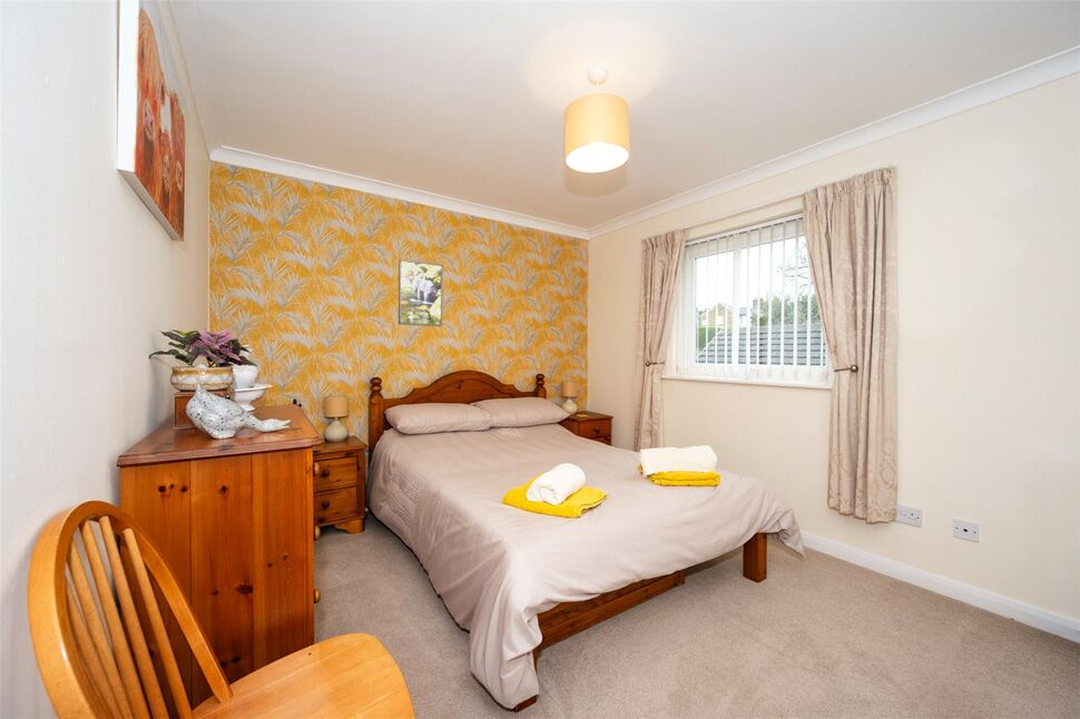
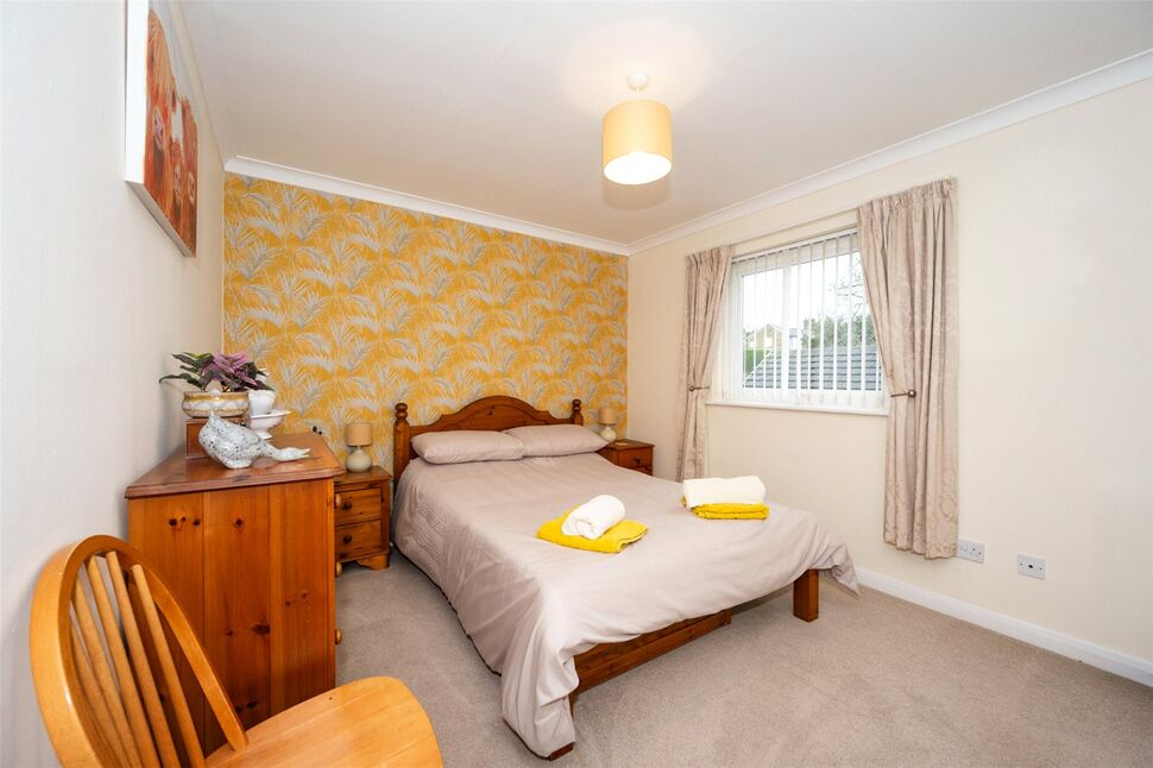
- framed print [397,258,444,327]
